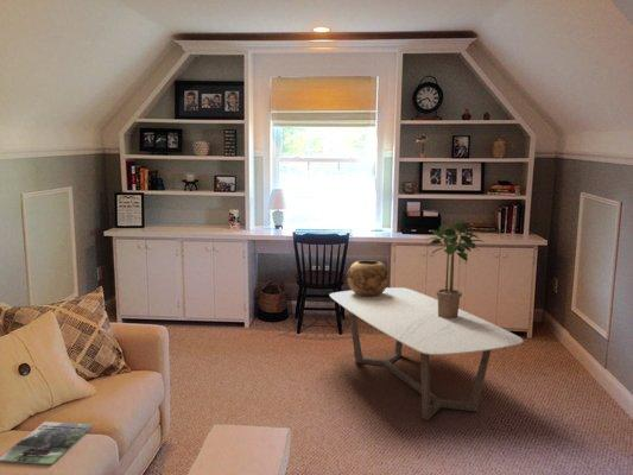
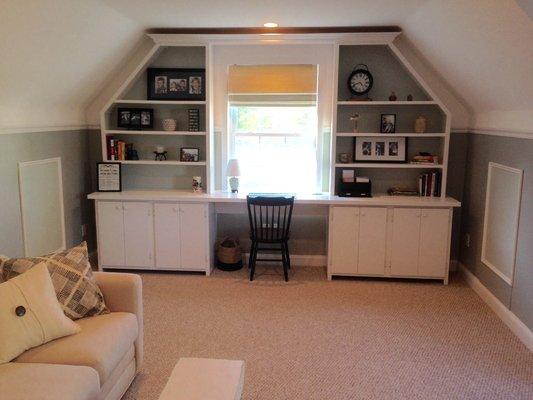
- magazine [0,420,94,466]
- potted plant [425,222,486,319]
- coffee table [329,286,525,422]
- decorative bowl [346,259,391,297]
